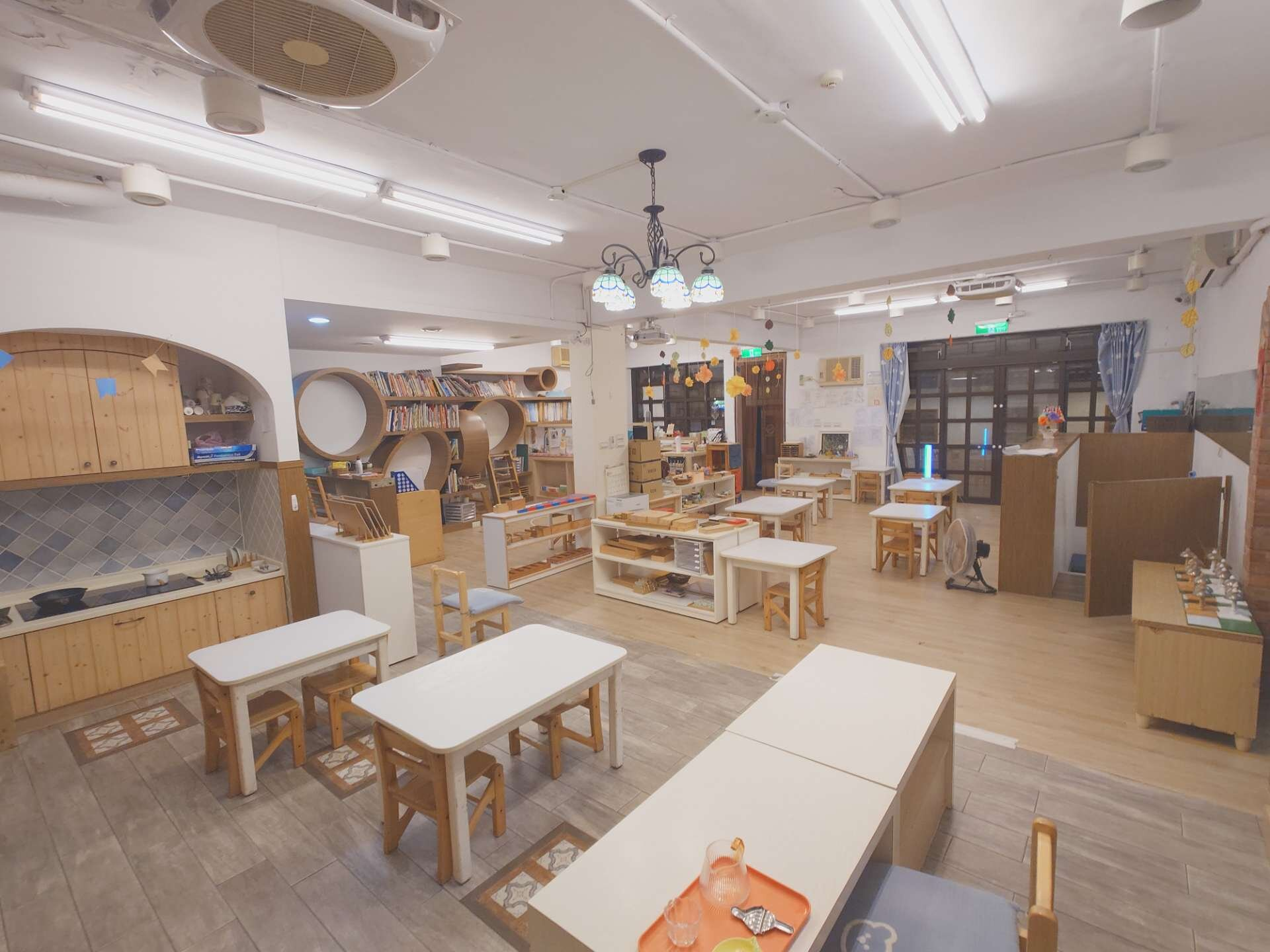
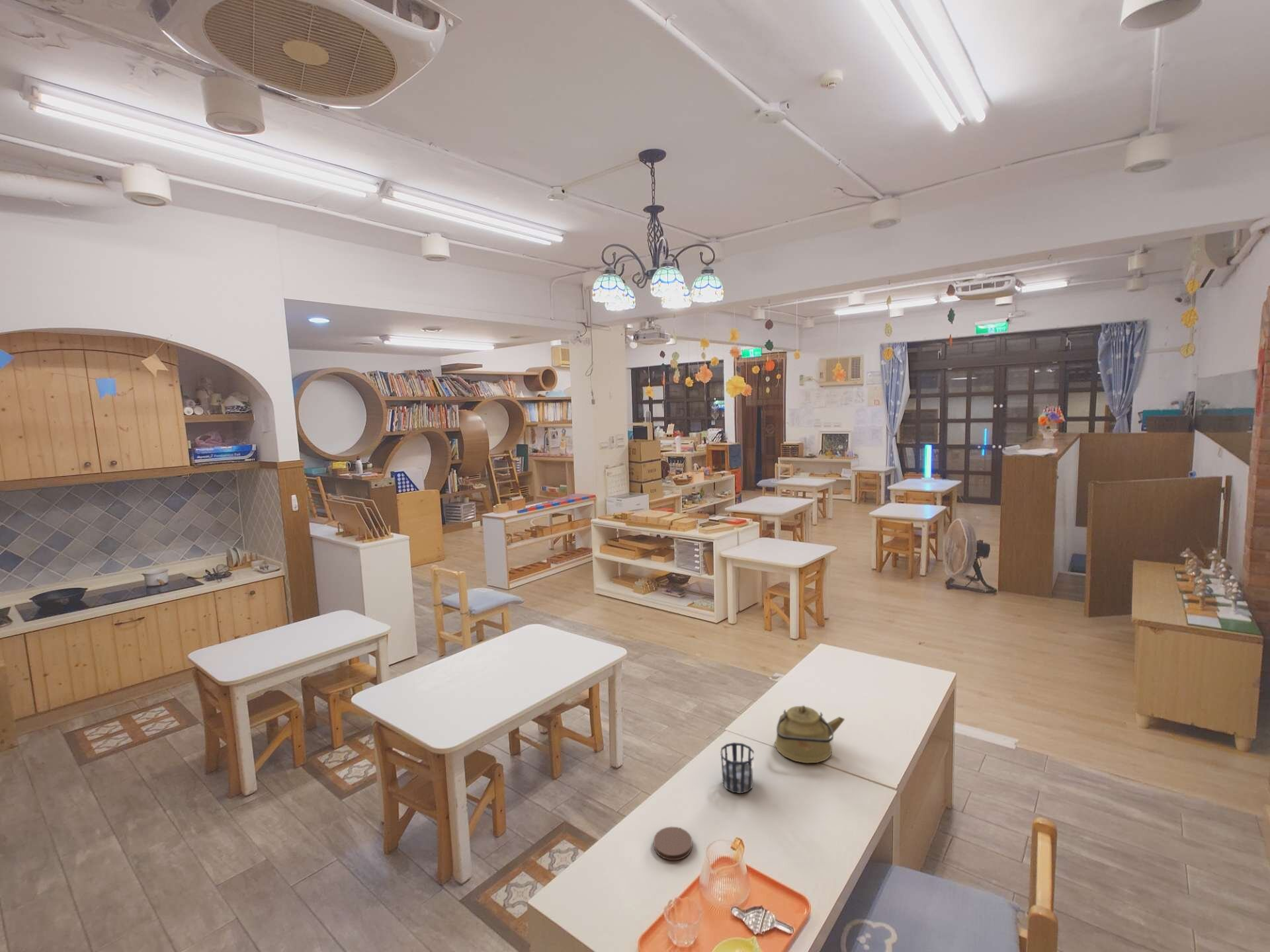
+ coaster [653,826,693,861]
+ kettle [774,705,845,764]
+ cup [720,742,755,794]
